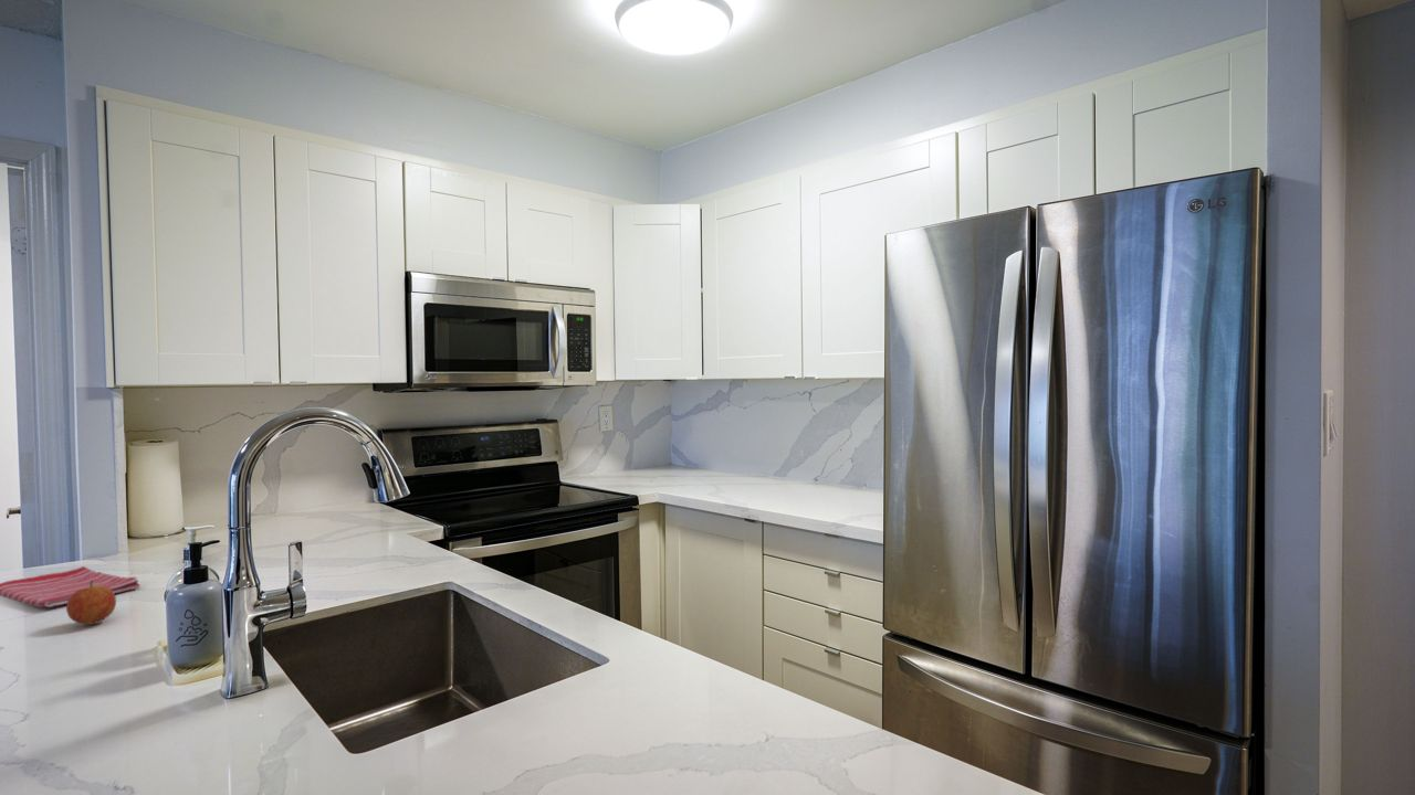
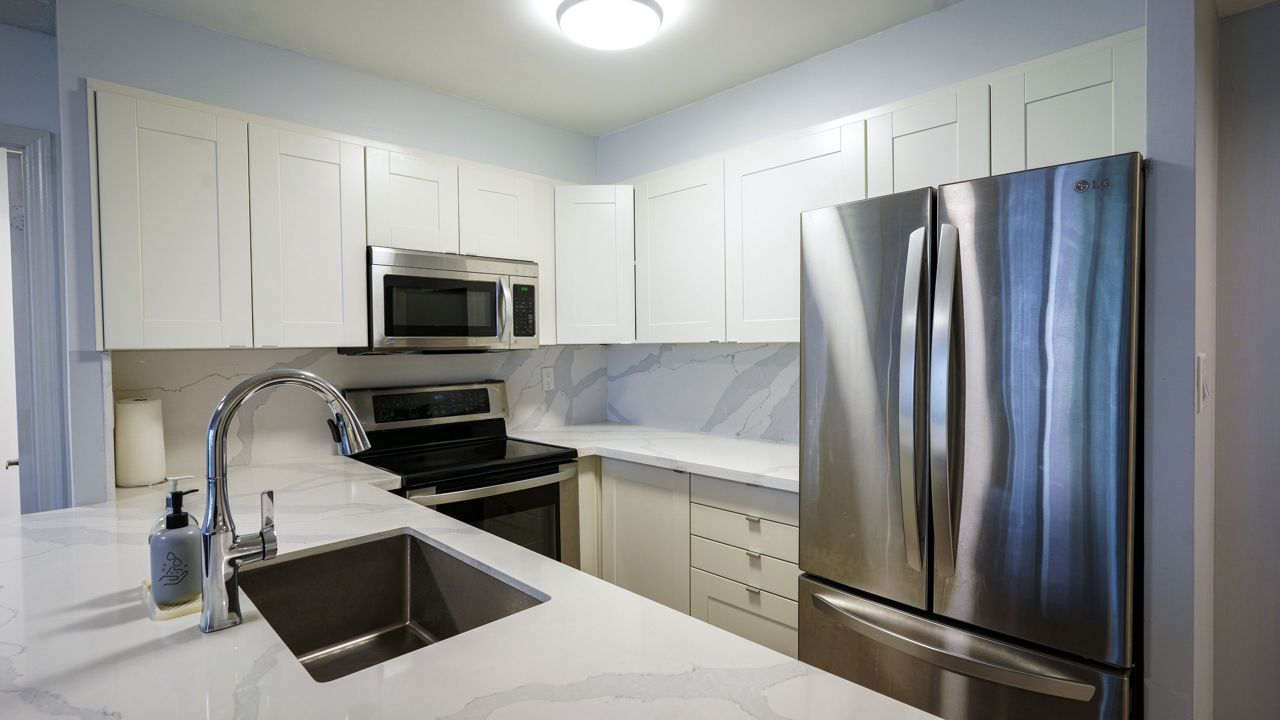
- dish towel [0,565,142,608]
- fruit [65,581,117,626]
